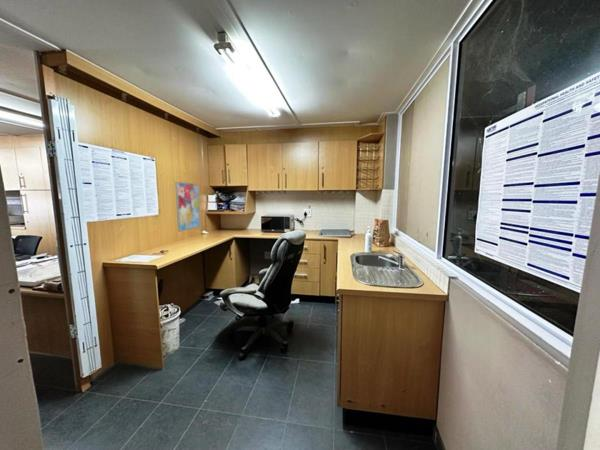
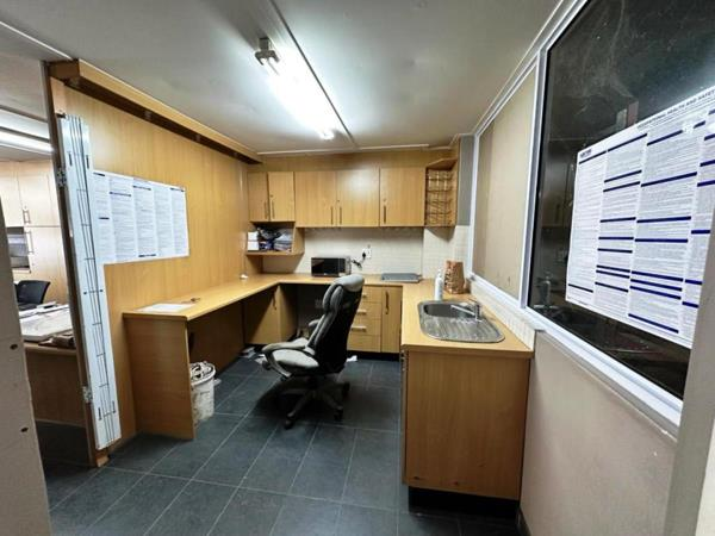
- wall art [174,181,202,233]
